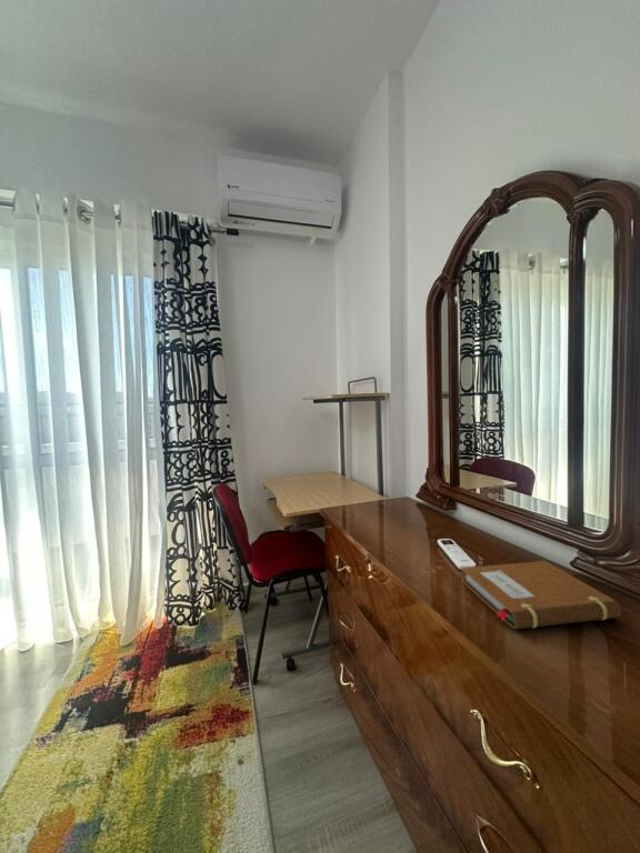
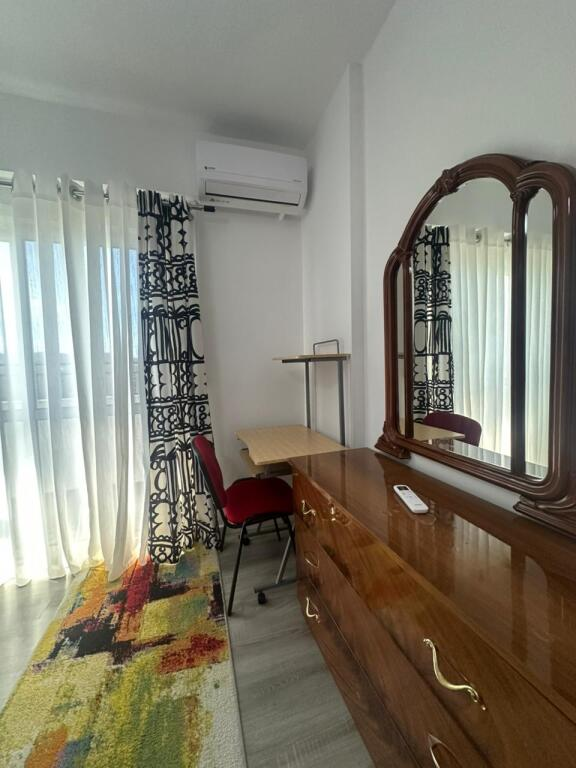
- notebook [460,560,622,631]
